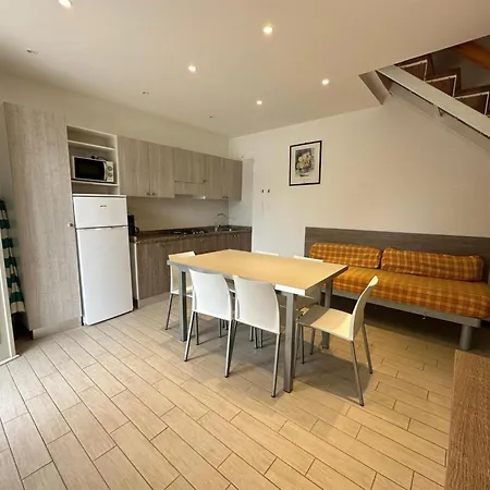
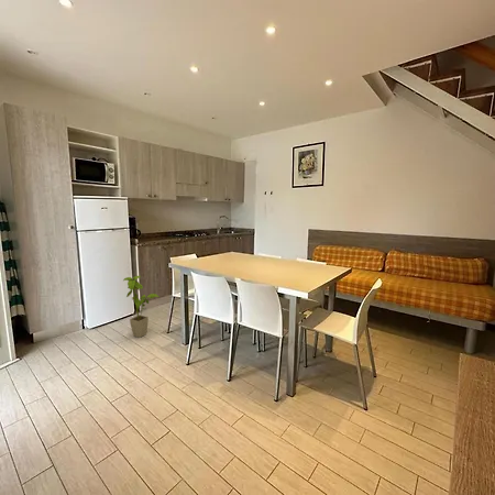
+ house plant [122,275,160,339]
